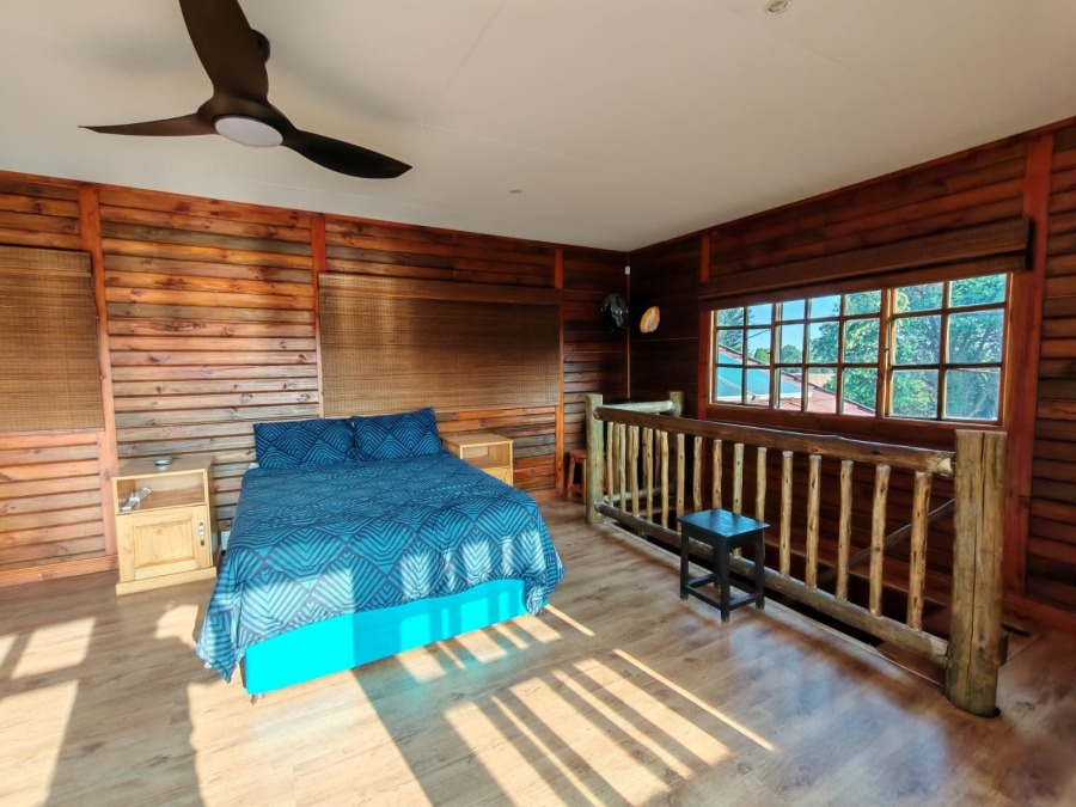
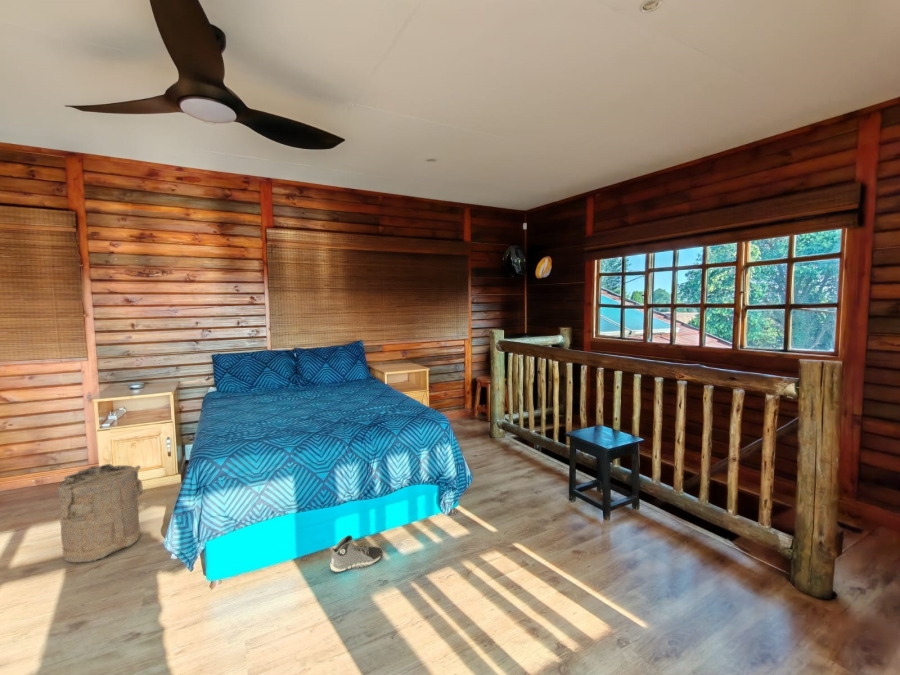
+ sneaker [329,534,383,573]
+ laundry hamper [57,463,146,563]
